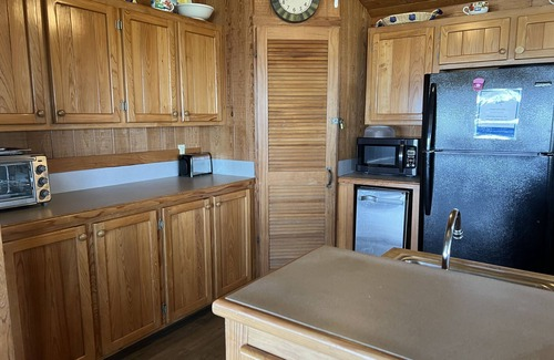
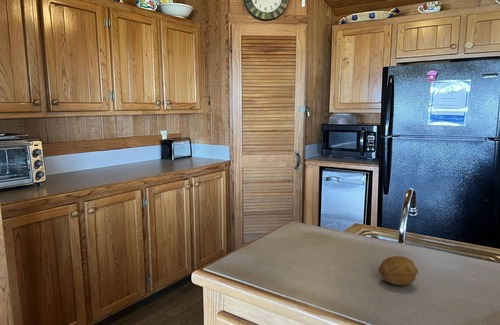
+ fruit [378,255,419,286]
